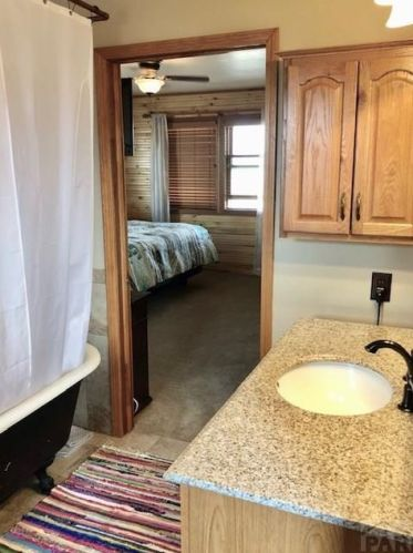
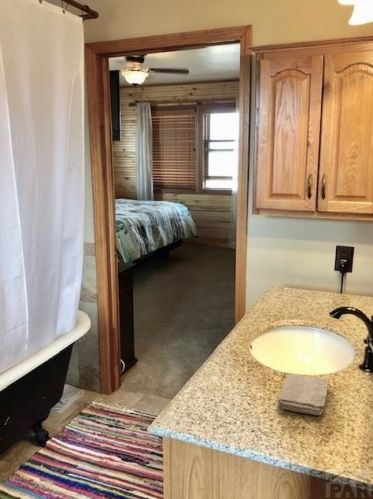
+ washcloth [276,372,329,416]
